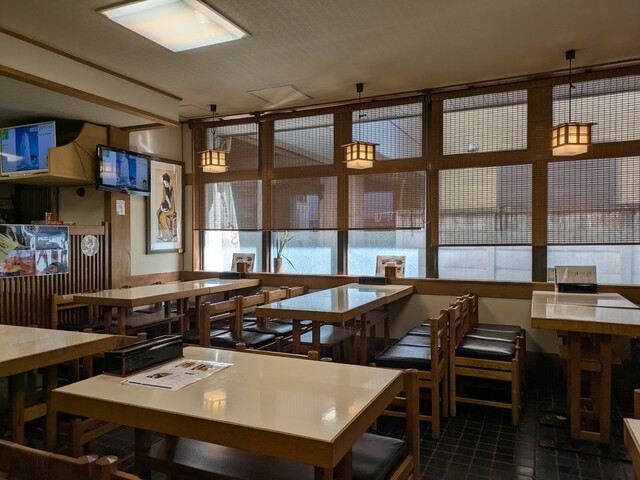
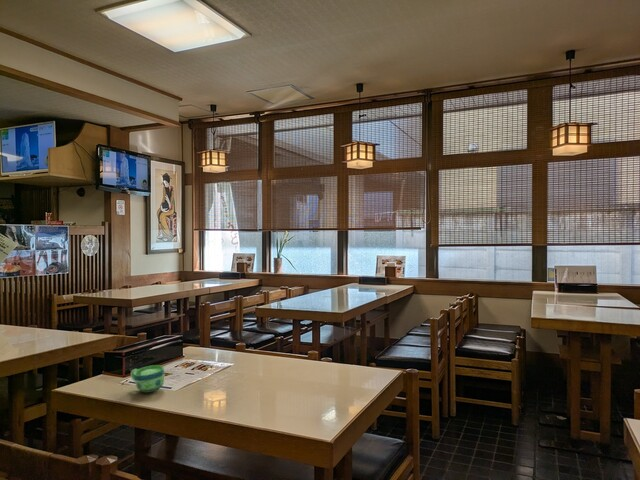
+ cup [130,364,166,394]
